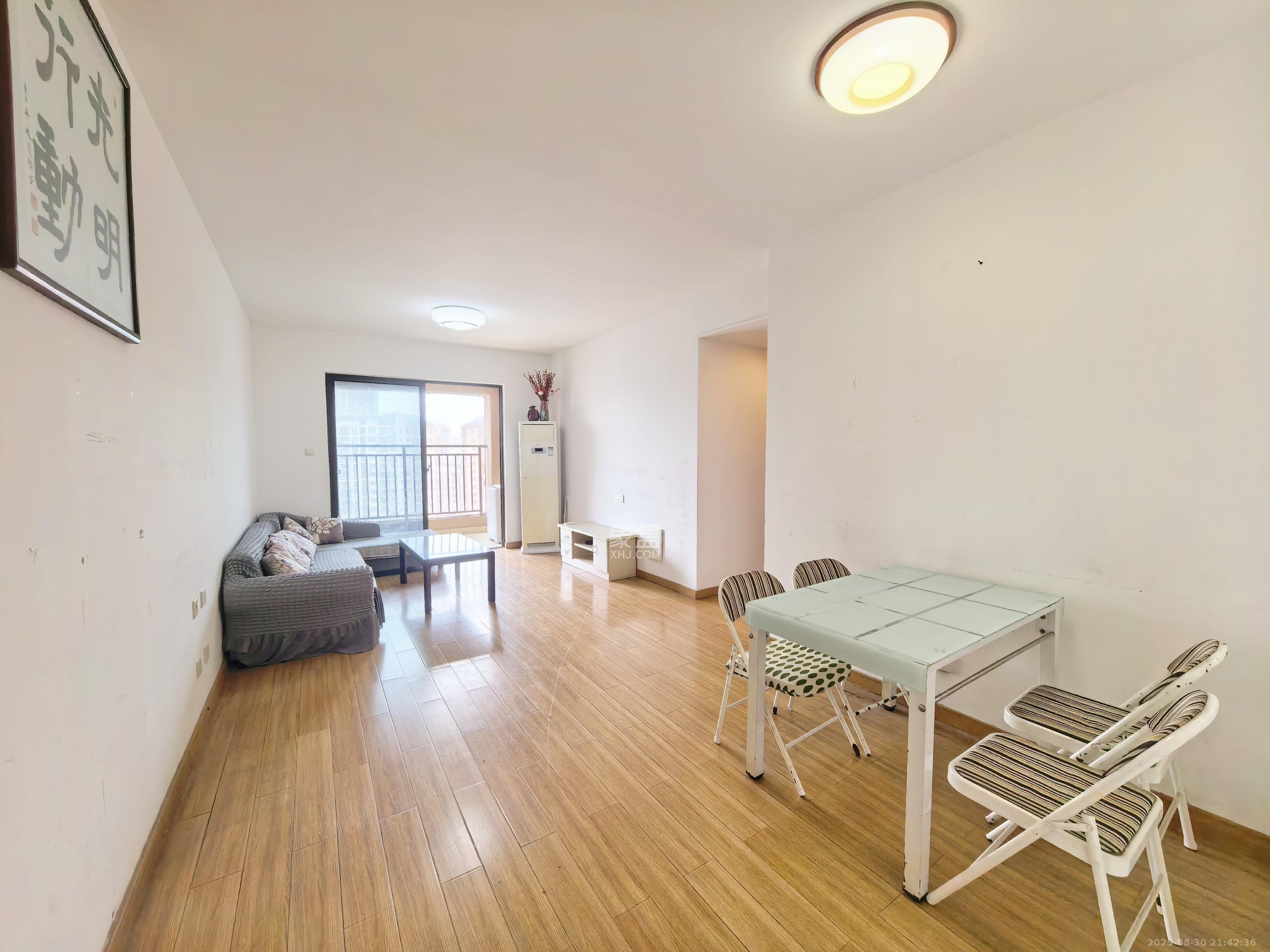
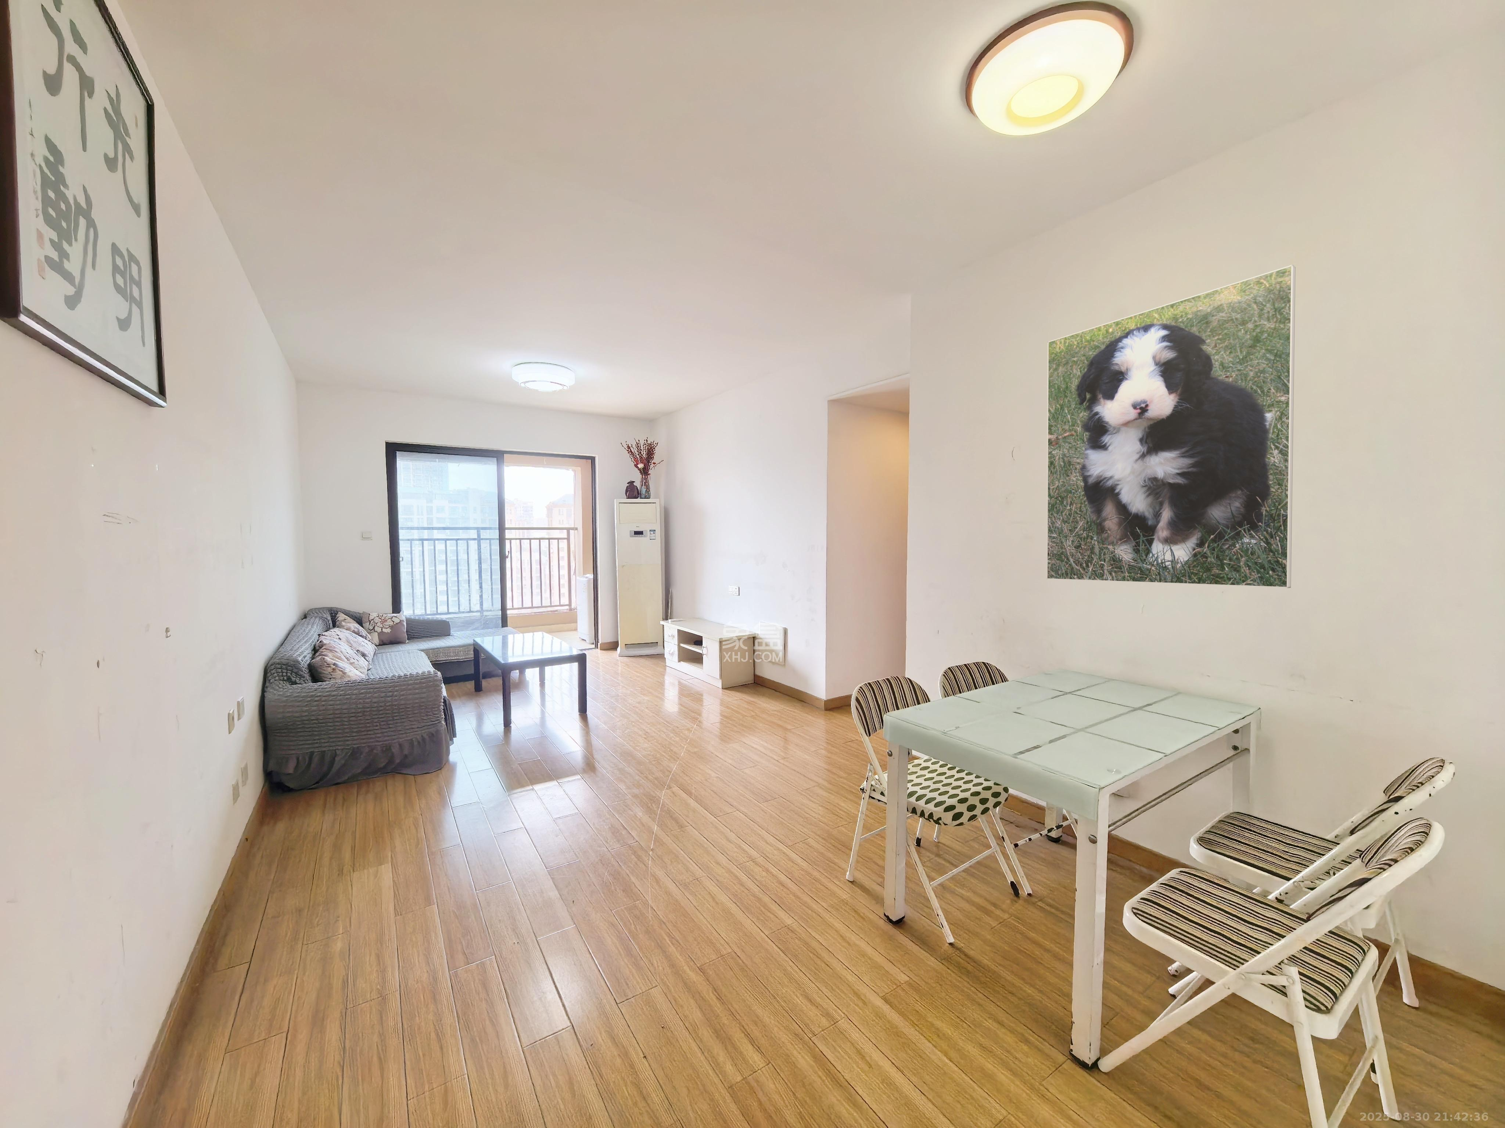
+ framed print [1046,264,1296,589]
